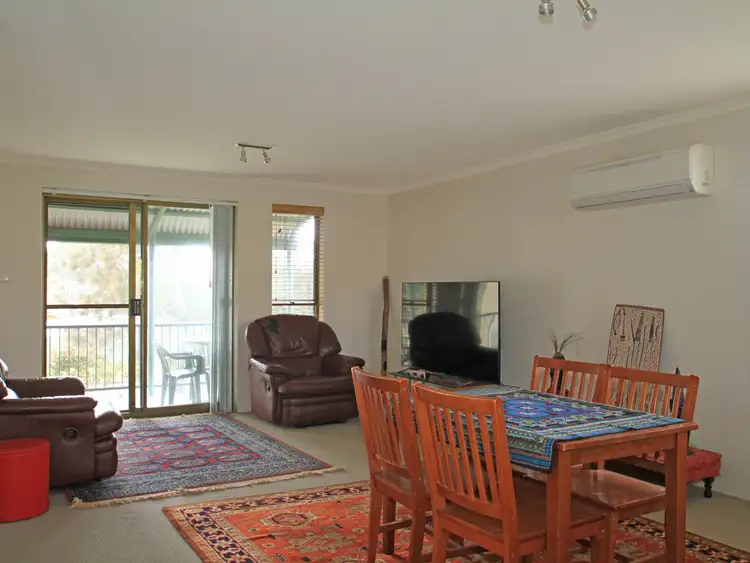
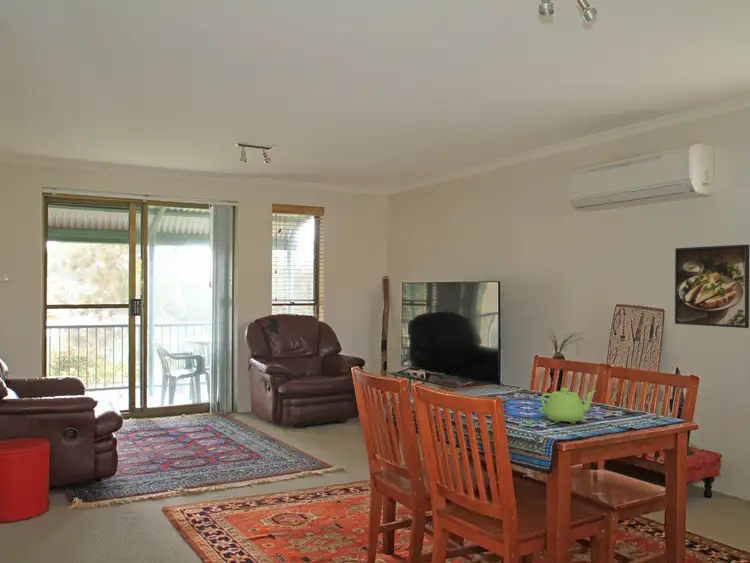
+ teapot [539,387,597,424]
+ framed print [674,244,750,329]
